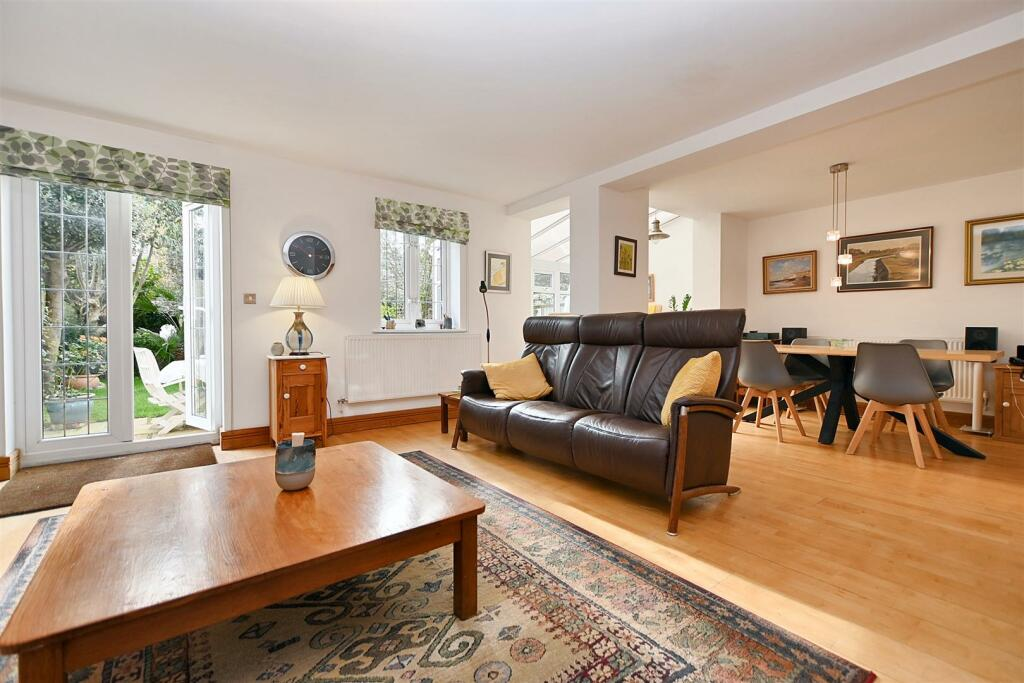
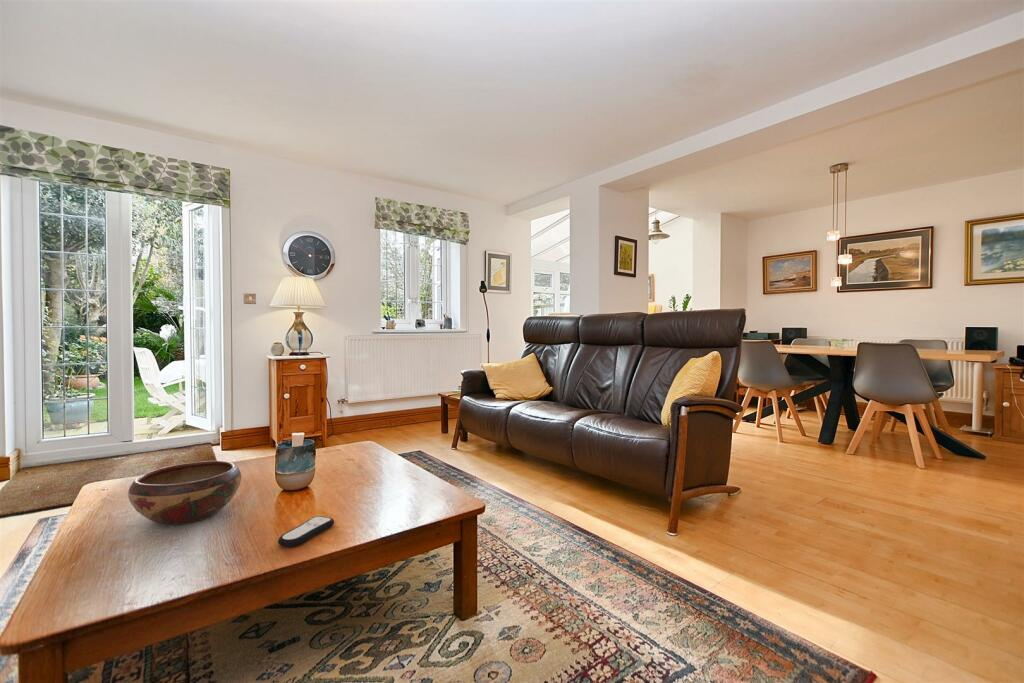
+ remote control [277,515,335,548]
+ decorative bowl [127,460,242,526]
